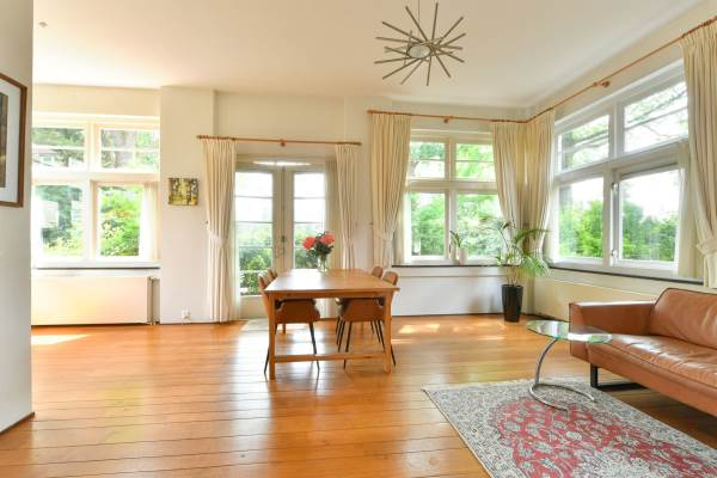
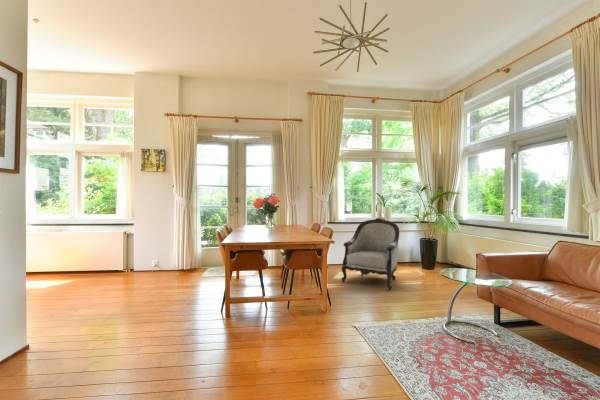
+ armchair [340,217,400,291]
